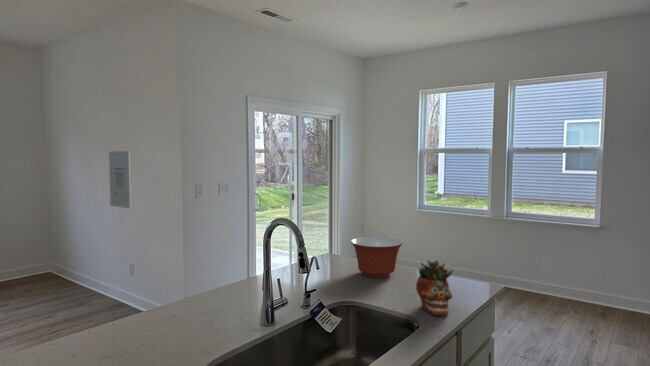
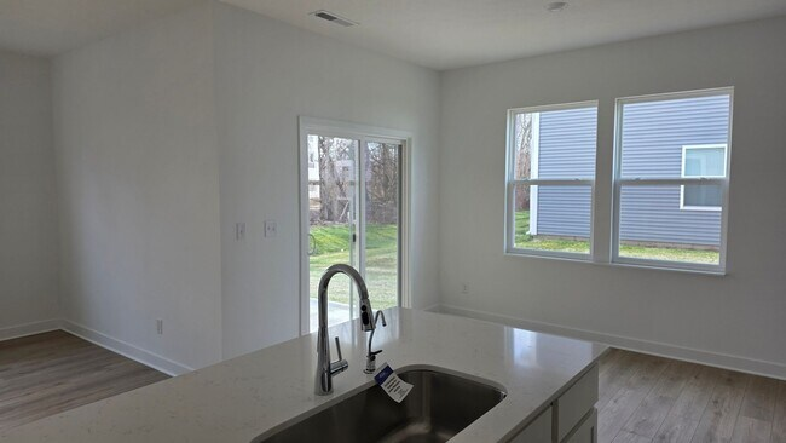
- succulent planter [415,259,454,317]
- wall art [108,150,132,209]
- mixing bowl [350,236,404,278]
